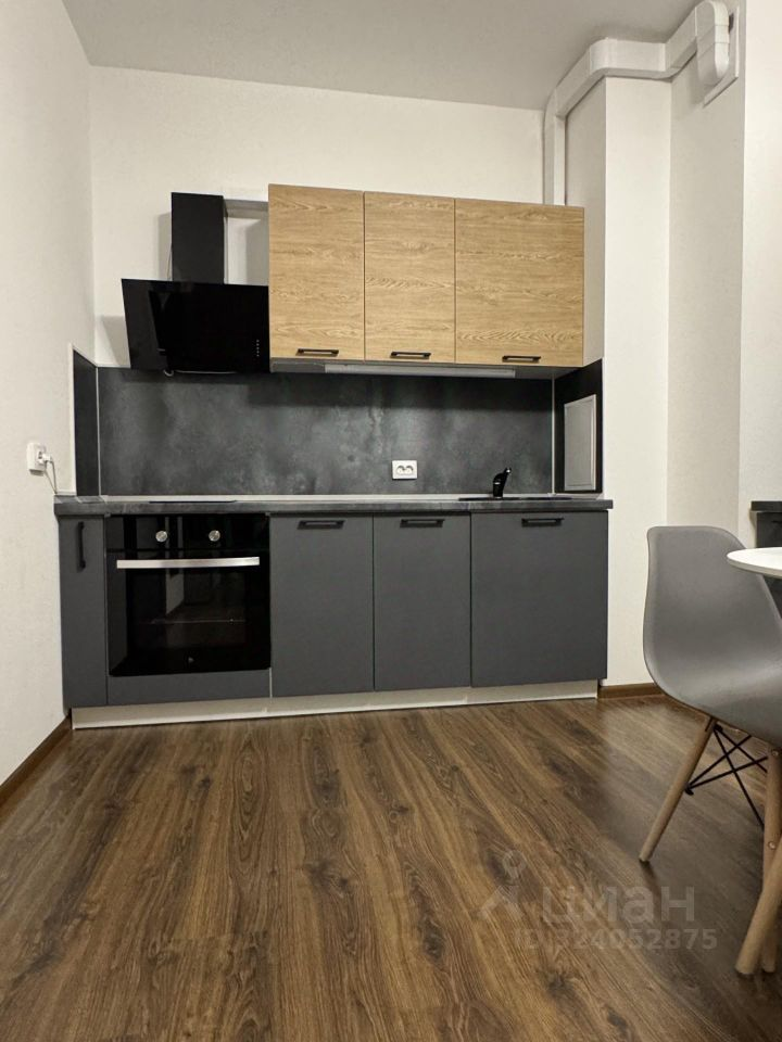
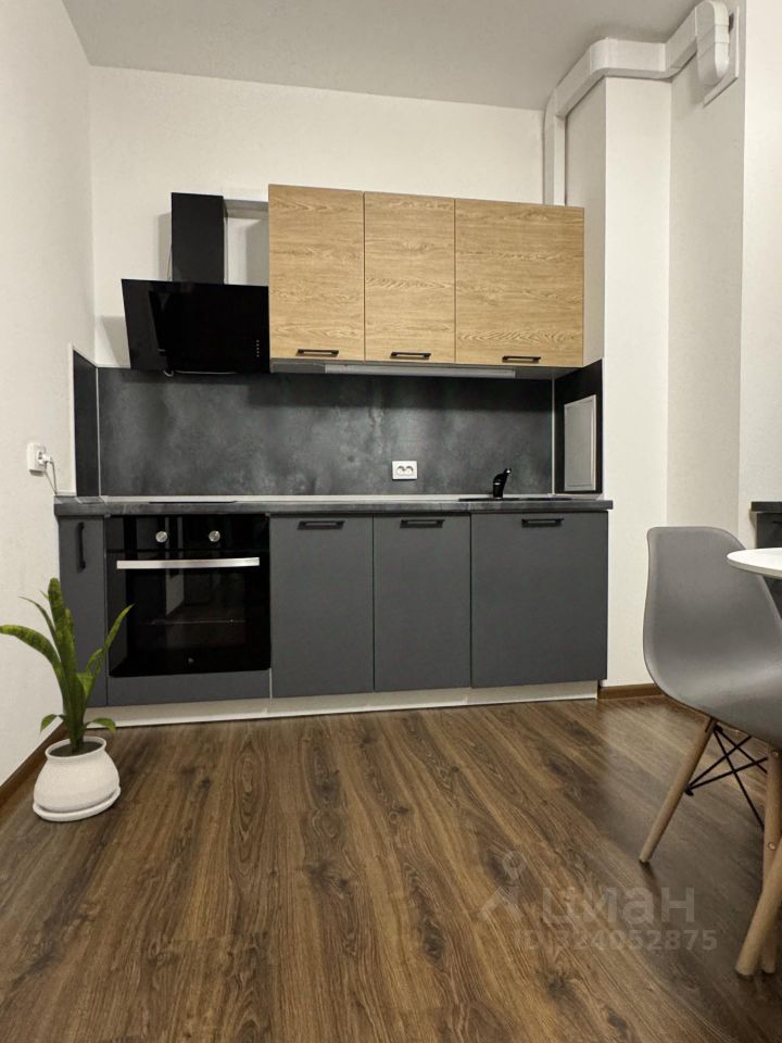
+ house plant [0,577,135,822]
